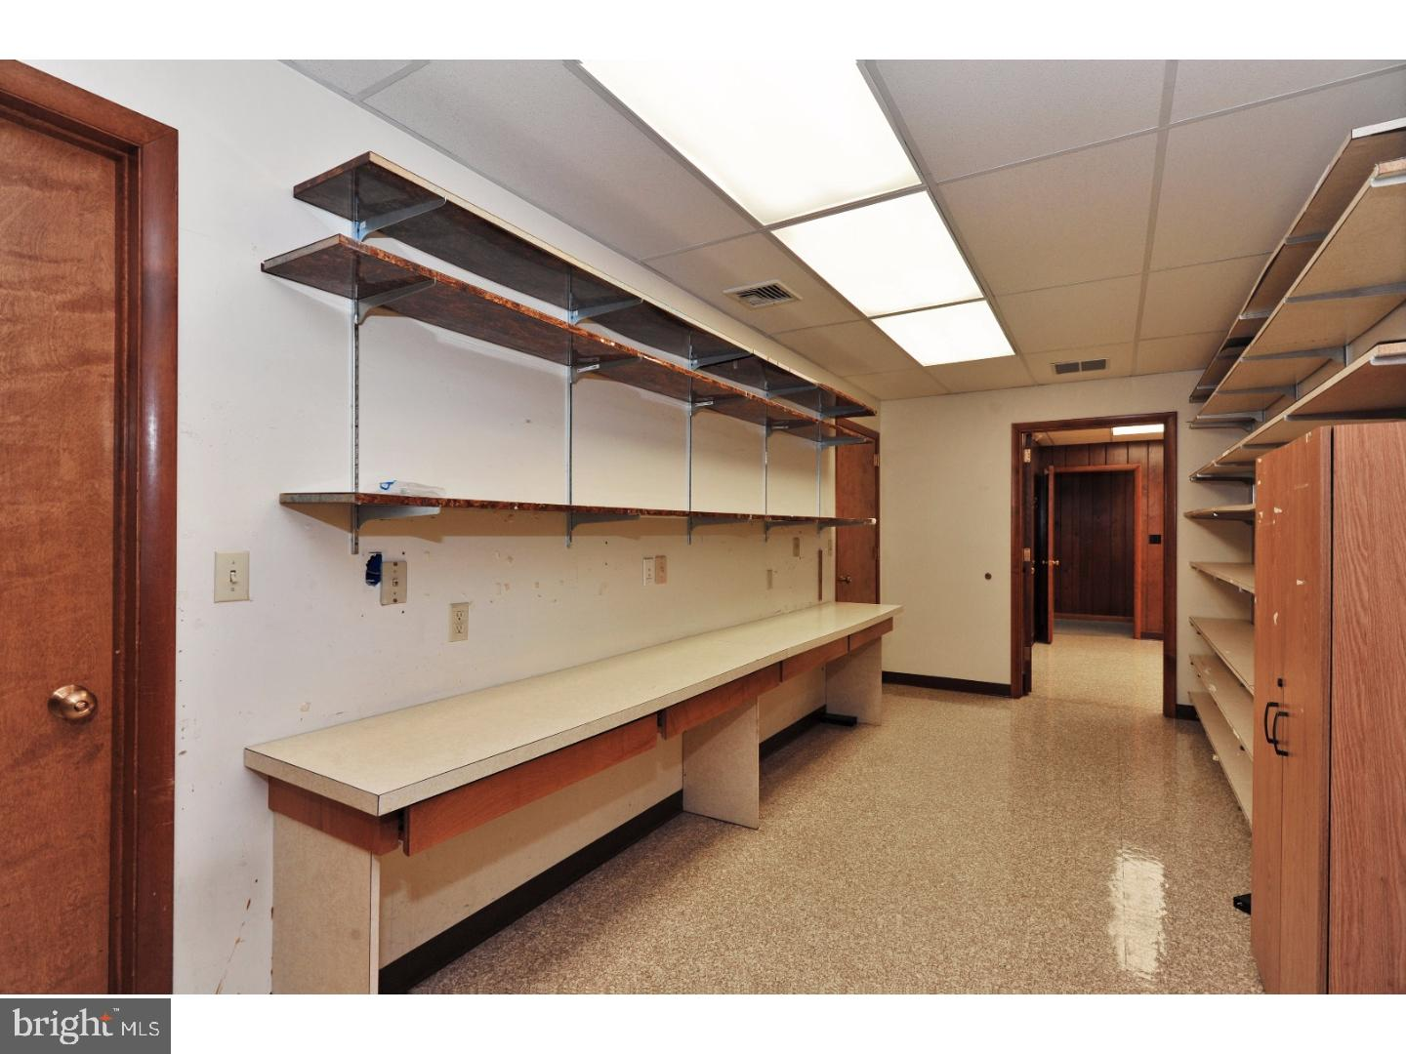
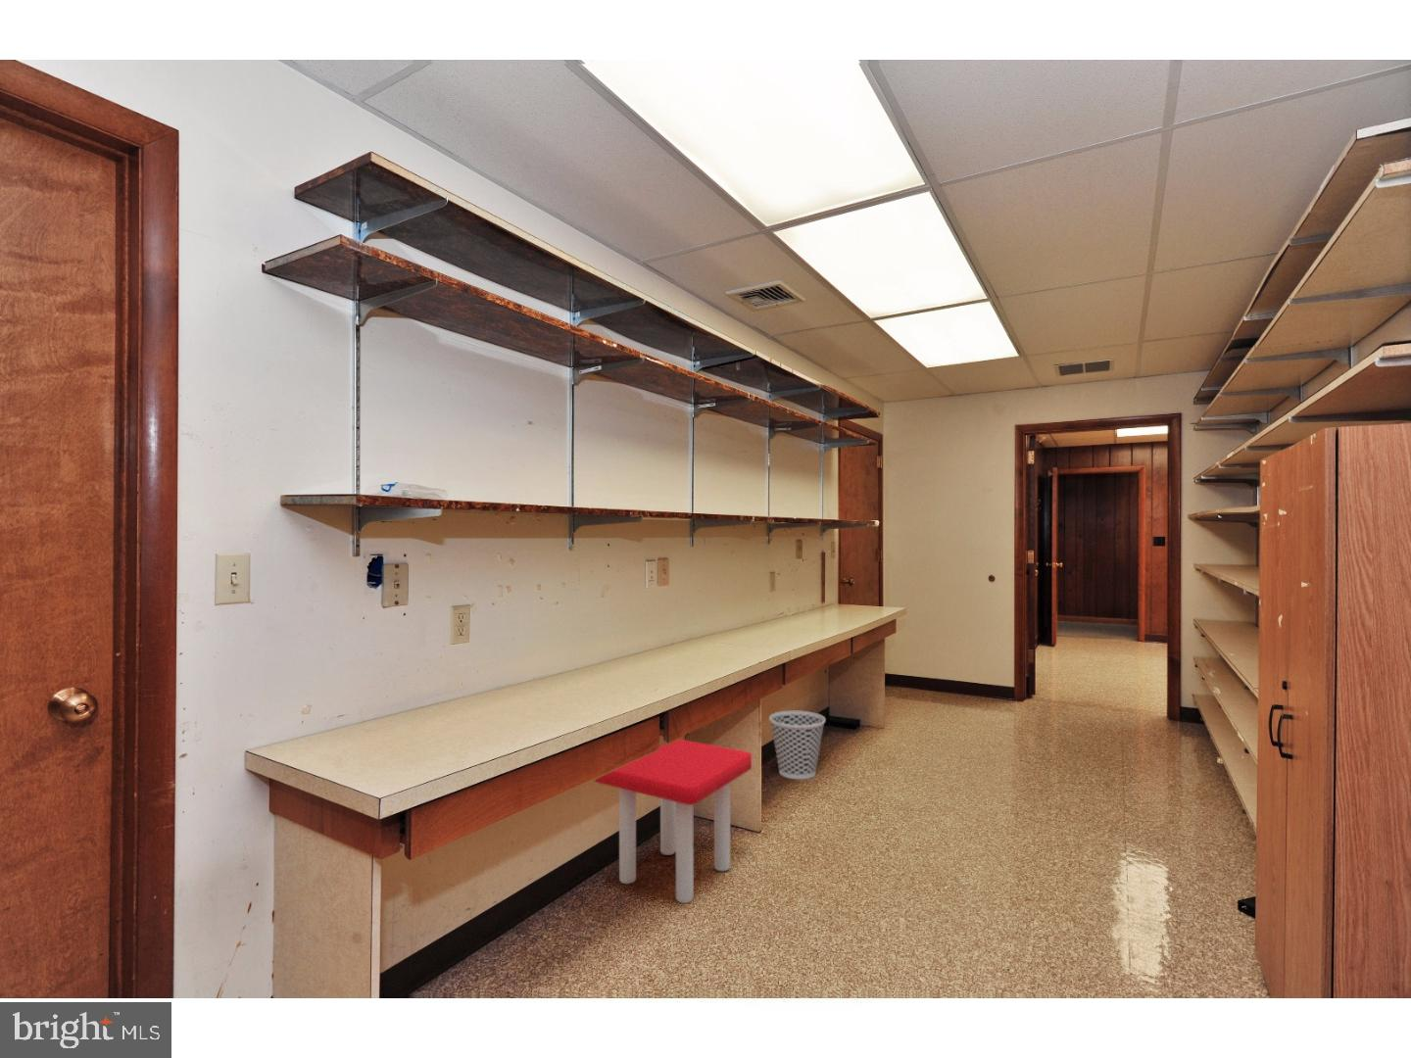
+ stool [593,739,752,905]
+ wastebasket [768,710,825,780]
